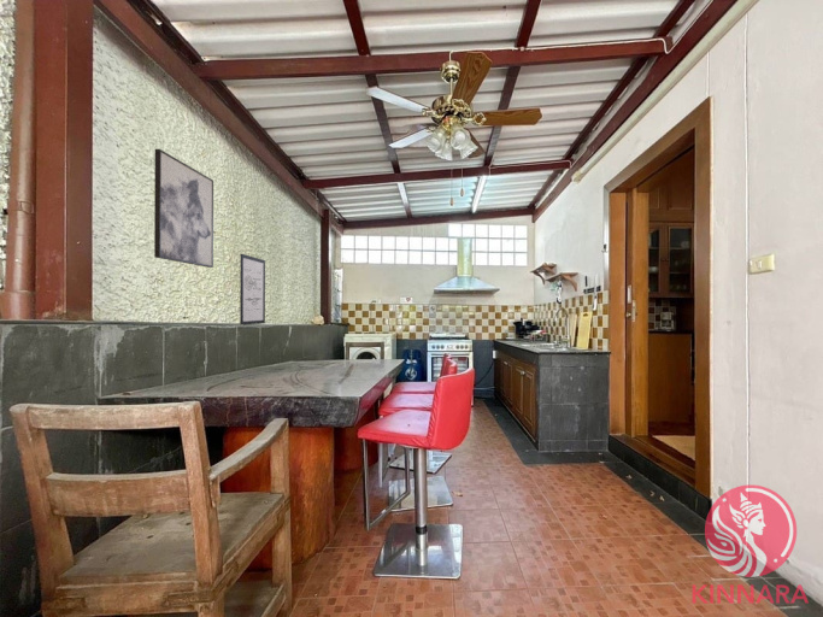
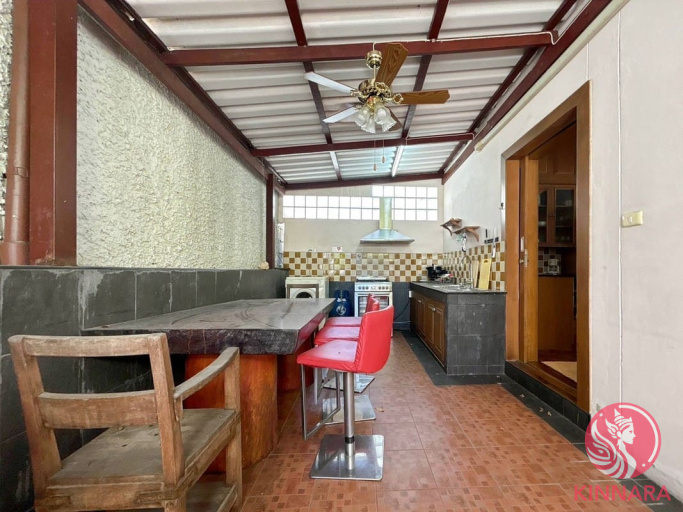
- wall art [153,148,214,269]
- wall art [239,253,266,327]
